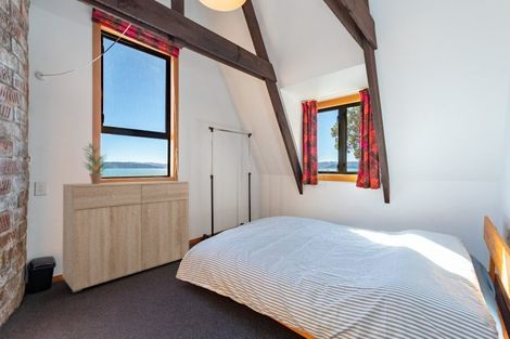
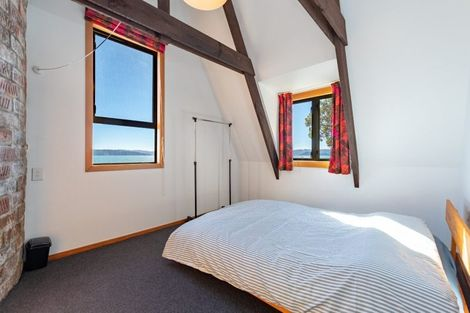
- dresser [61,180,190,294]
- potted plant [81,142,110,184]
